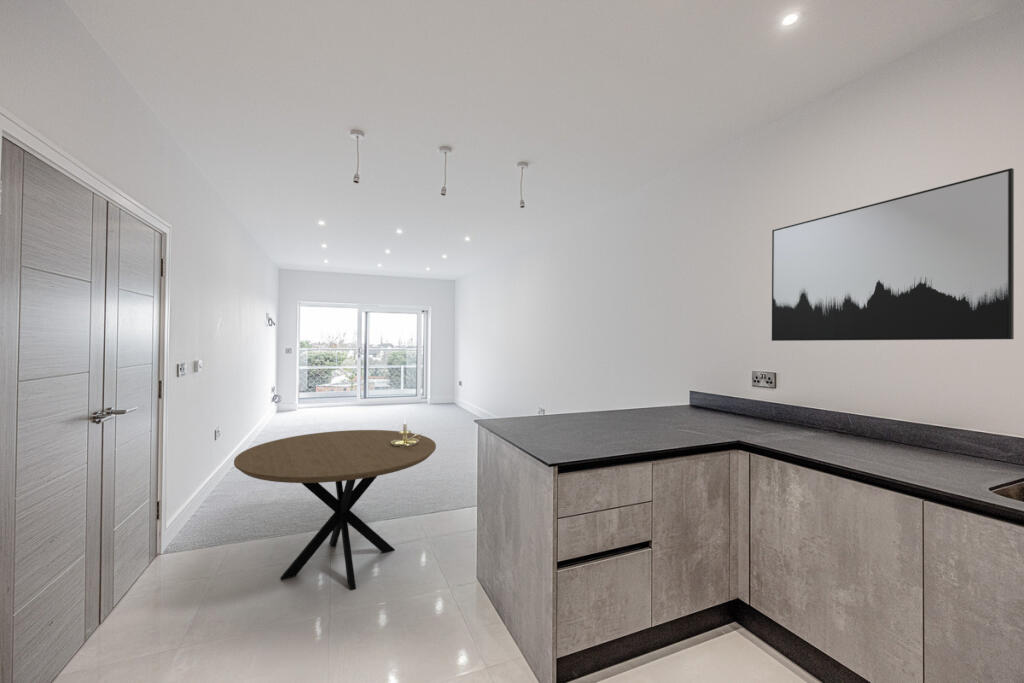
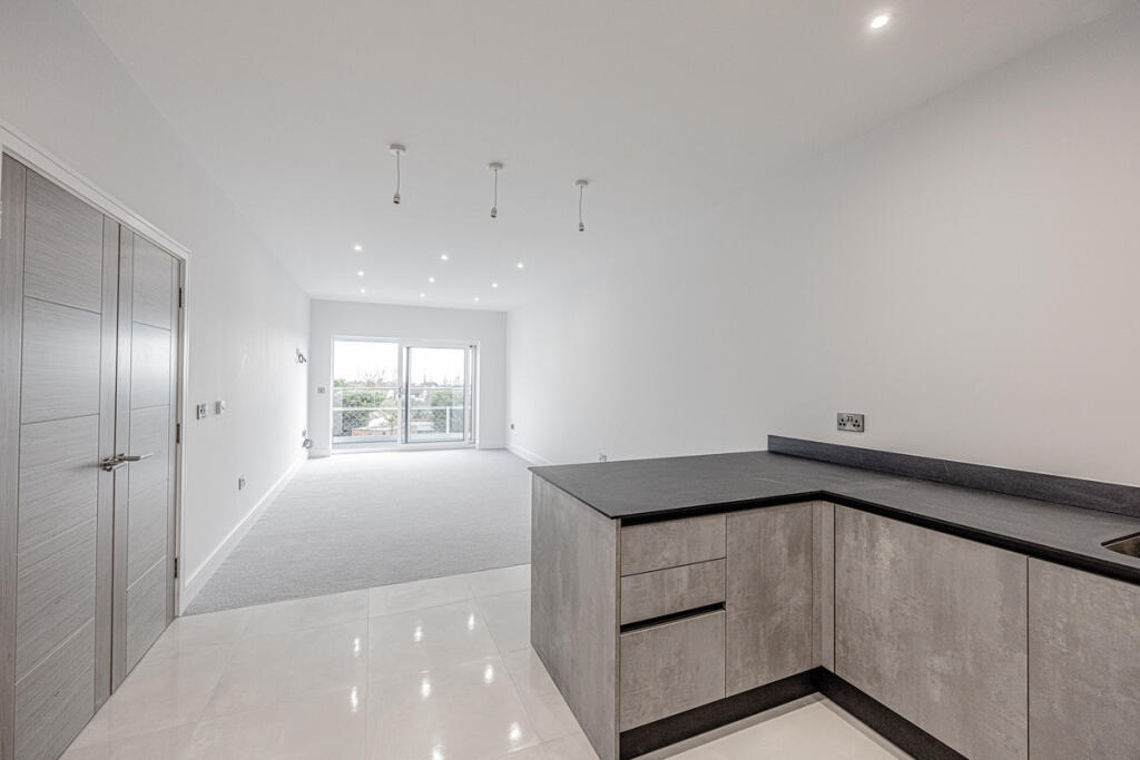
- wall art [771,167,1015,342]
- candle holder [391,416,420,447]
- dining table [233,429,437,591]
